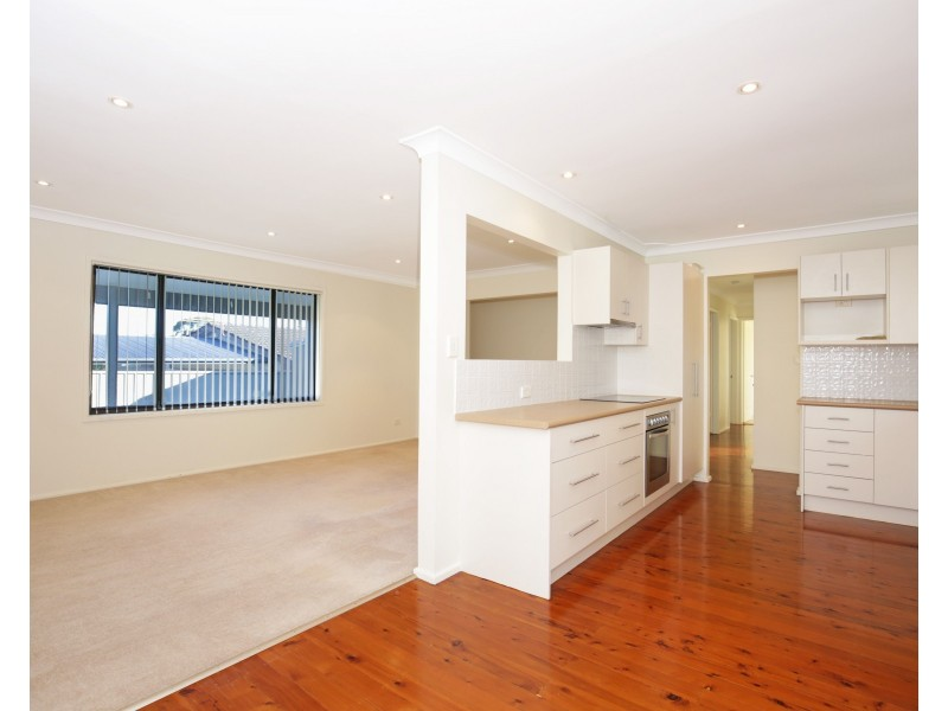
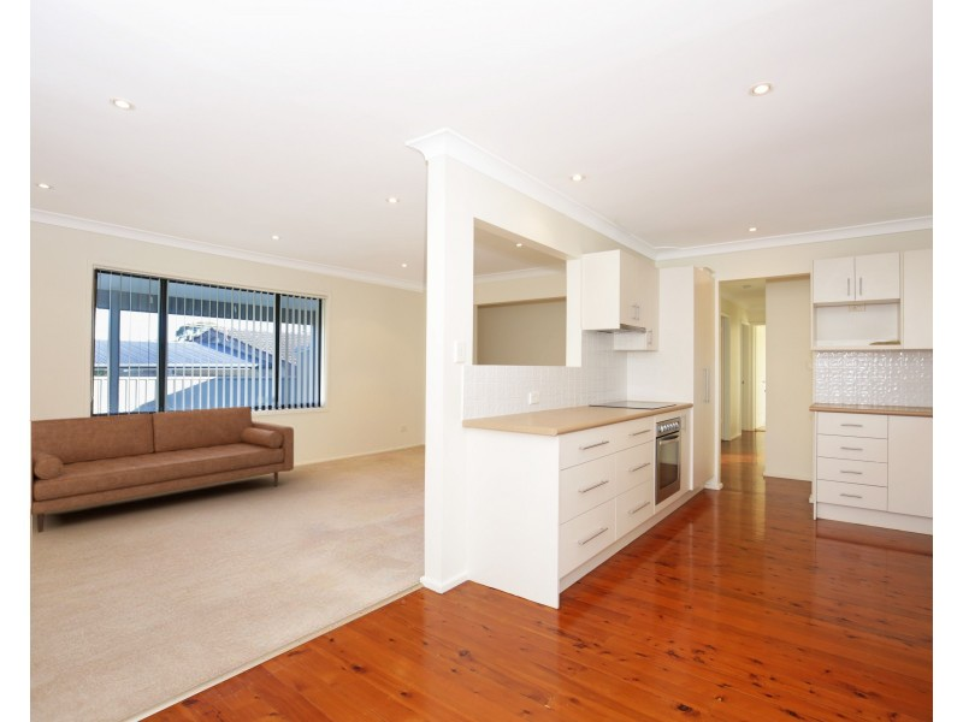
+ sofa [30,406,295,533]
